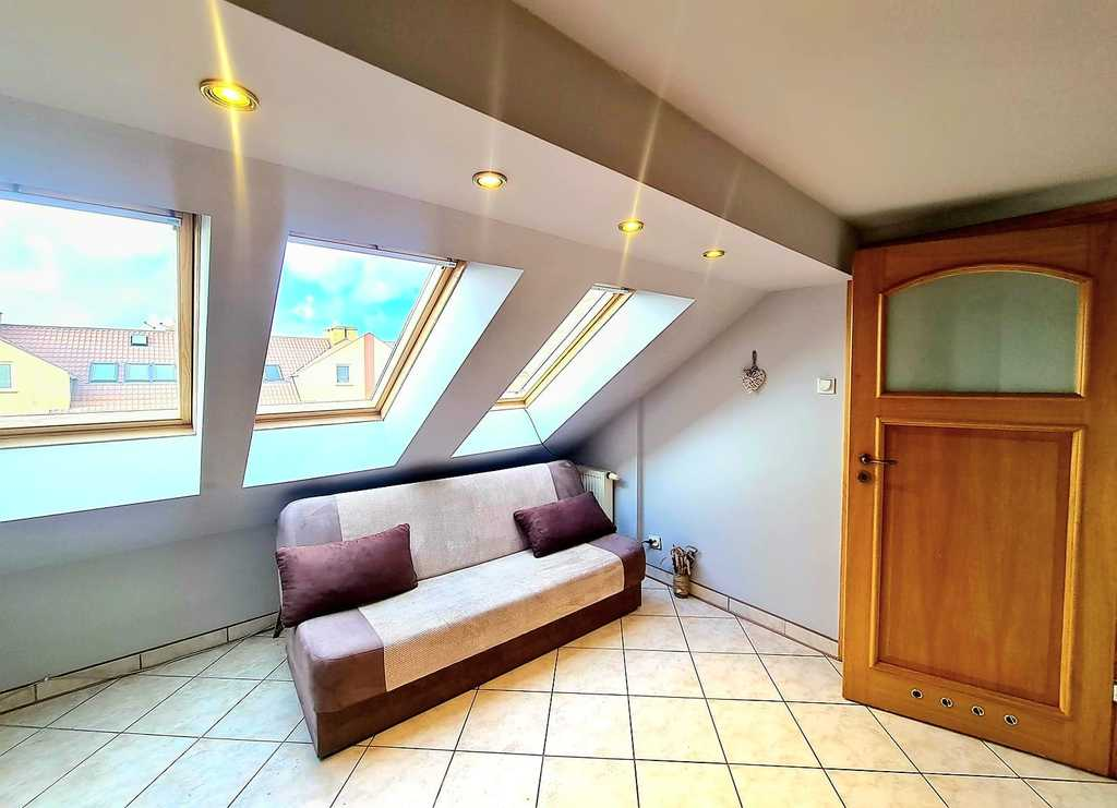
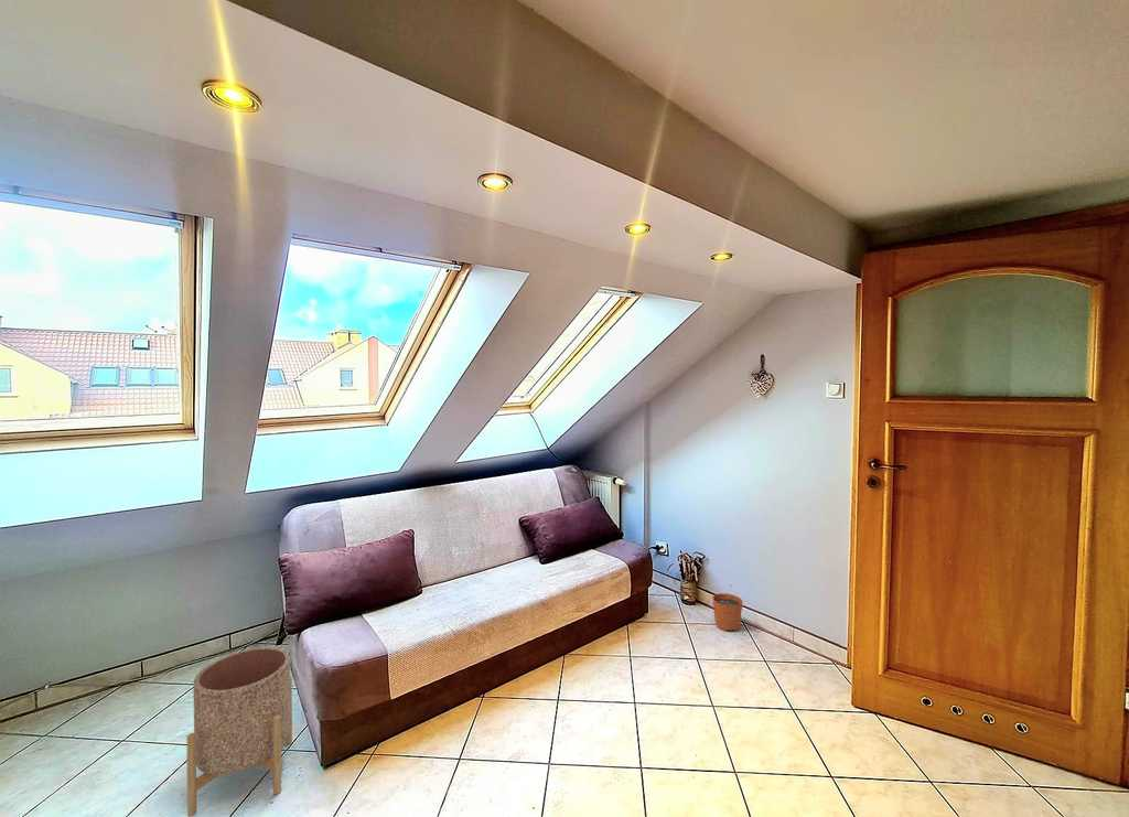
+ plant pot [711,584,744,632]
+ planter [185,646,293,817]
